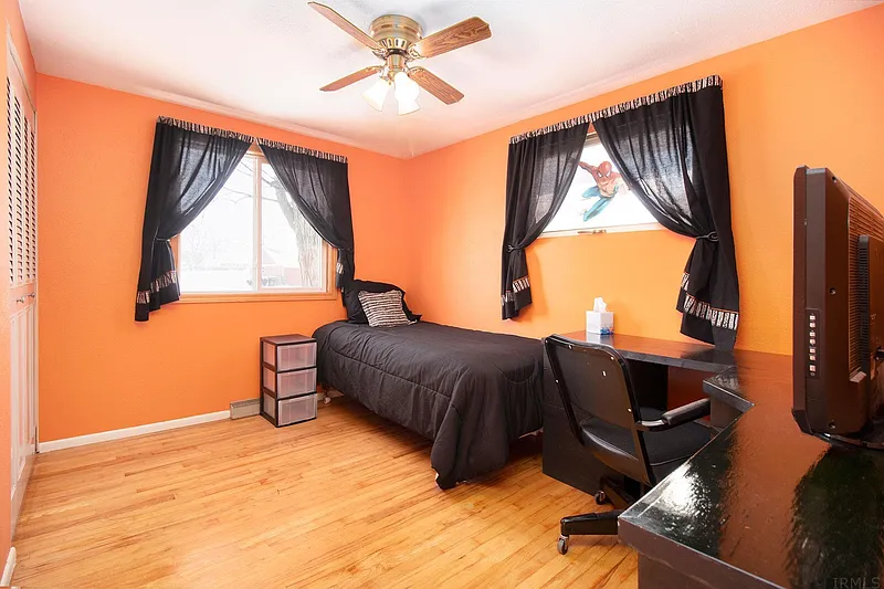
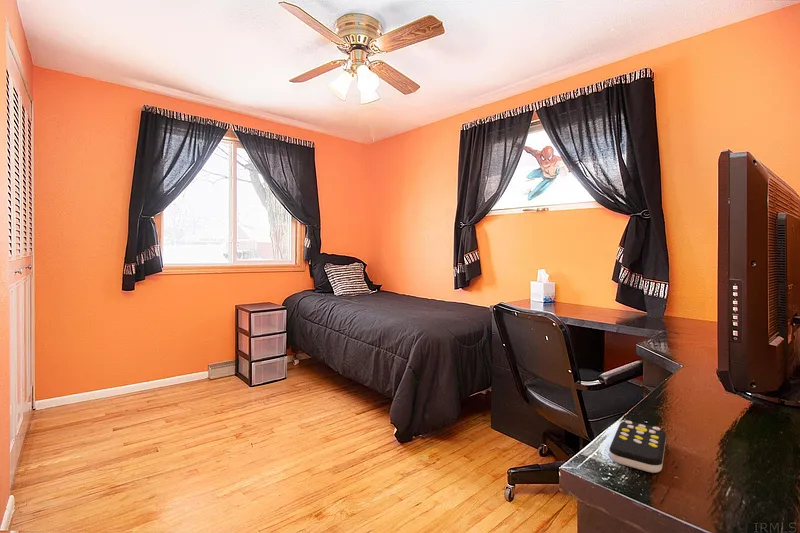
+ remote control [608,420,667,474]
